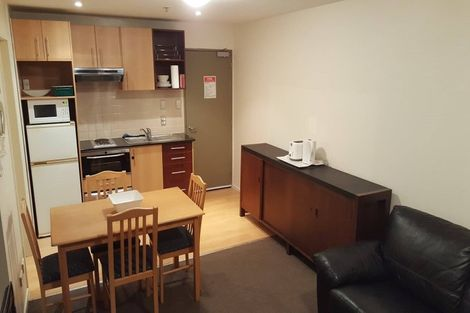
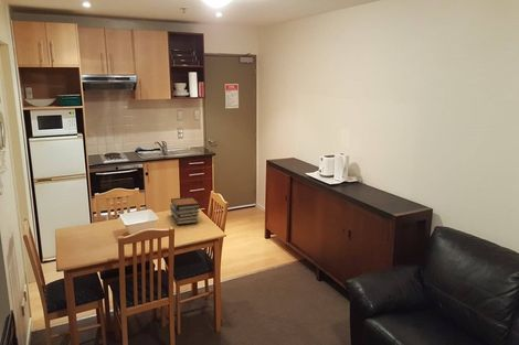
+ book stack [169,196,201,225]
